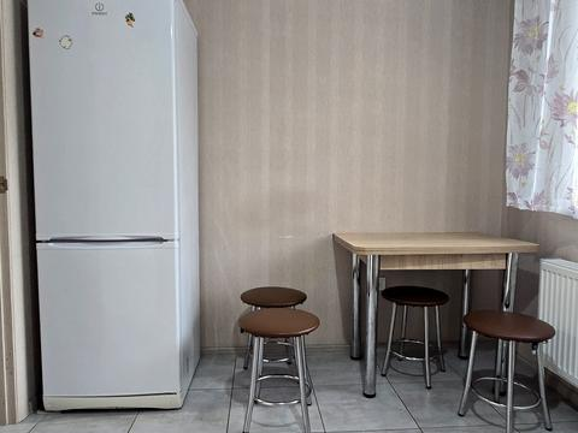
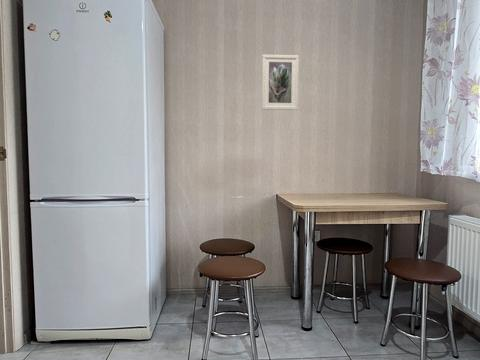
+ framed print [261,54,300,111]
